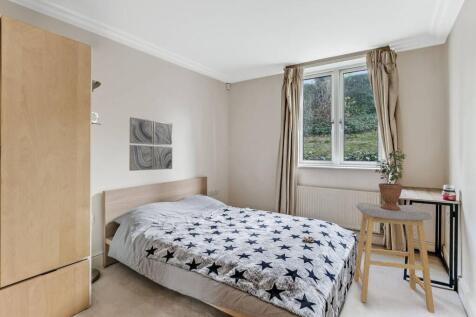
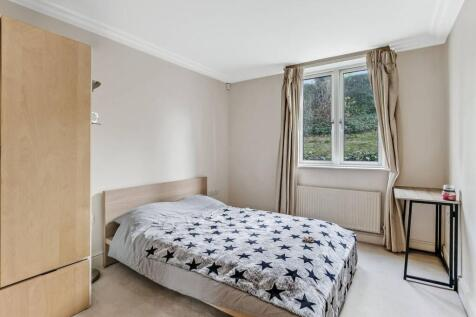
- wall art [128,116,174,172]
- potted plant [374,147,407,210]
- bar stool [353,201,435,314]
